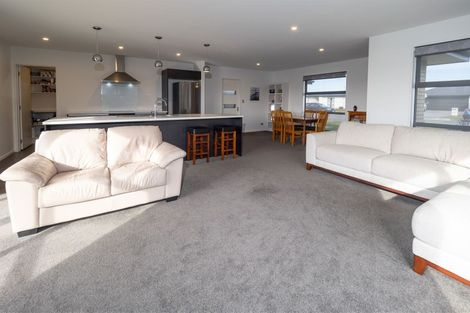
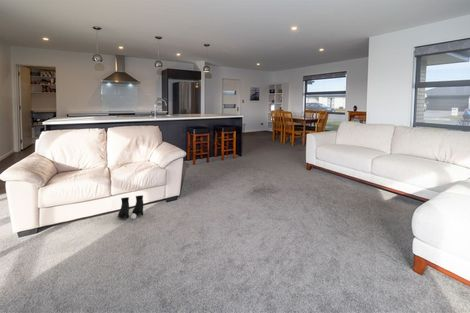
+ boots [117,194,144,220]
